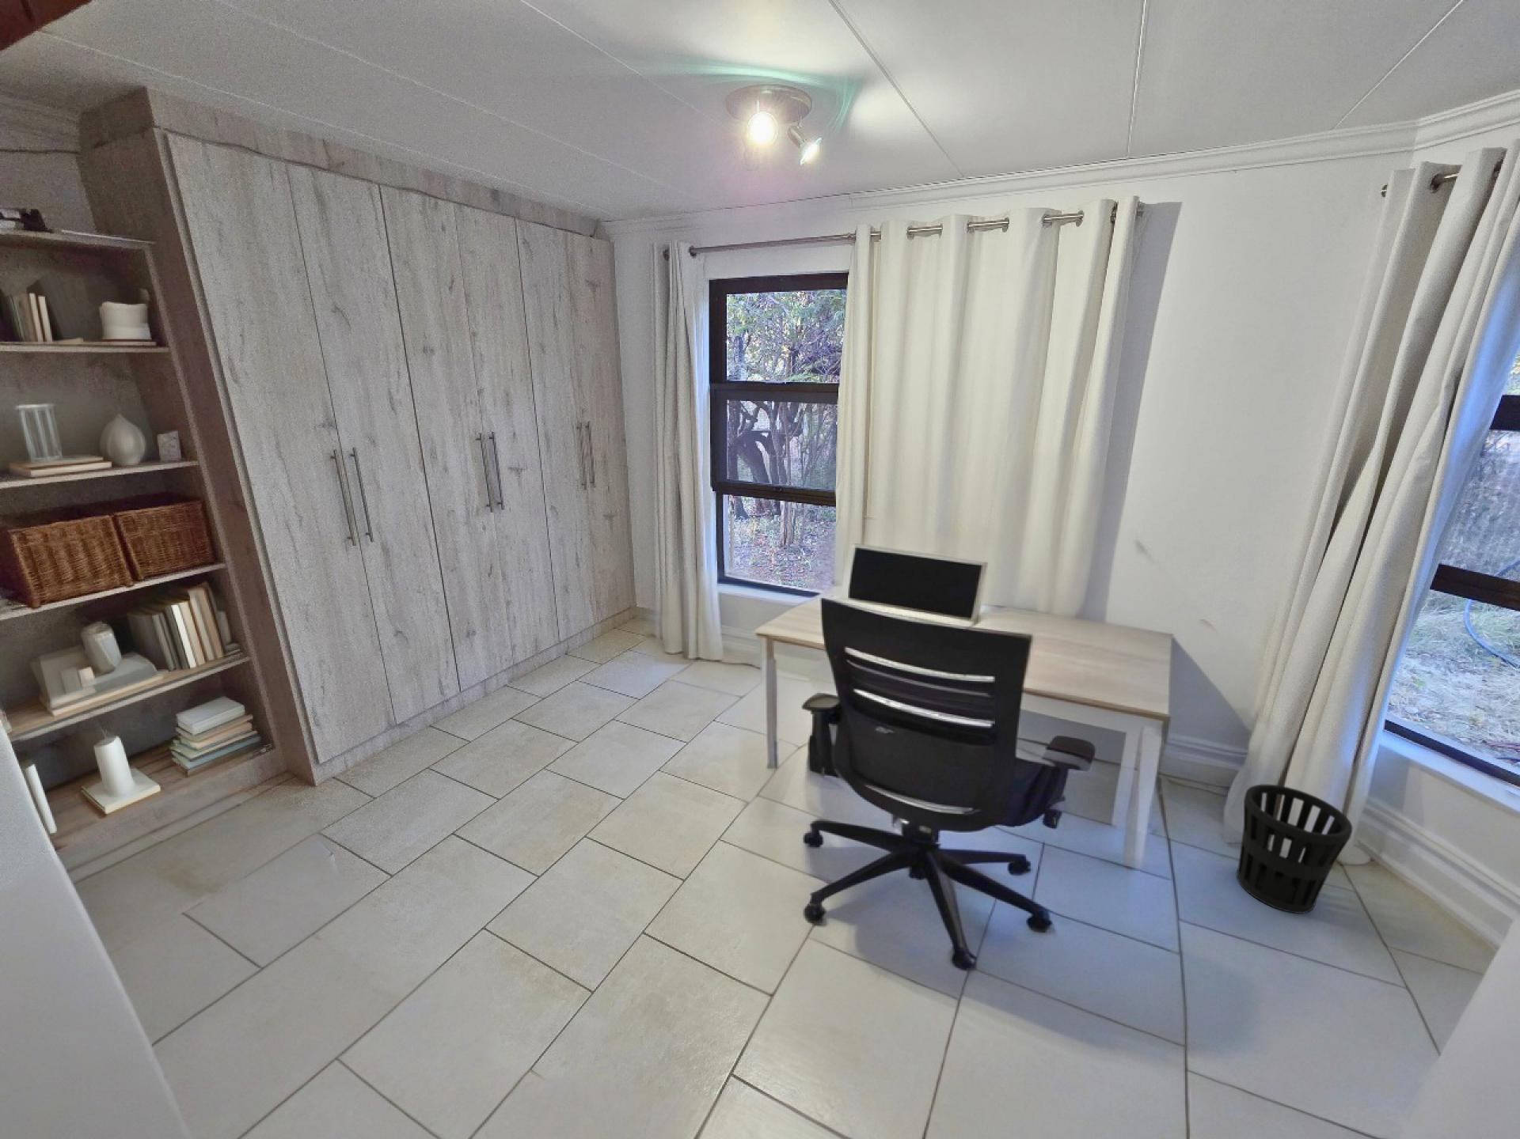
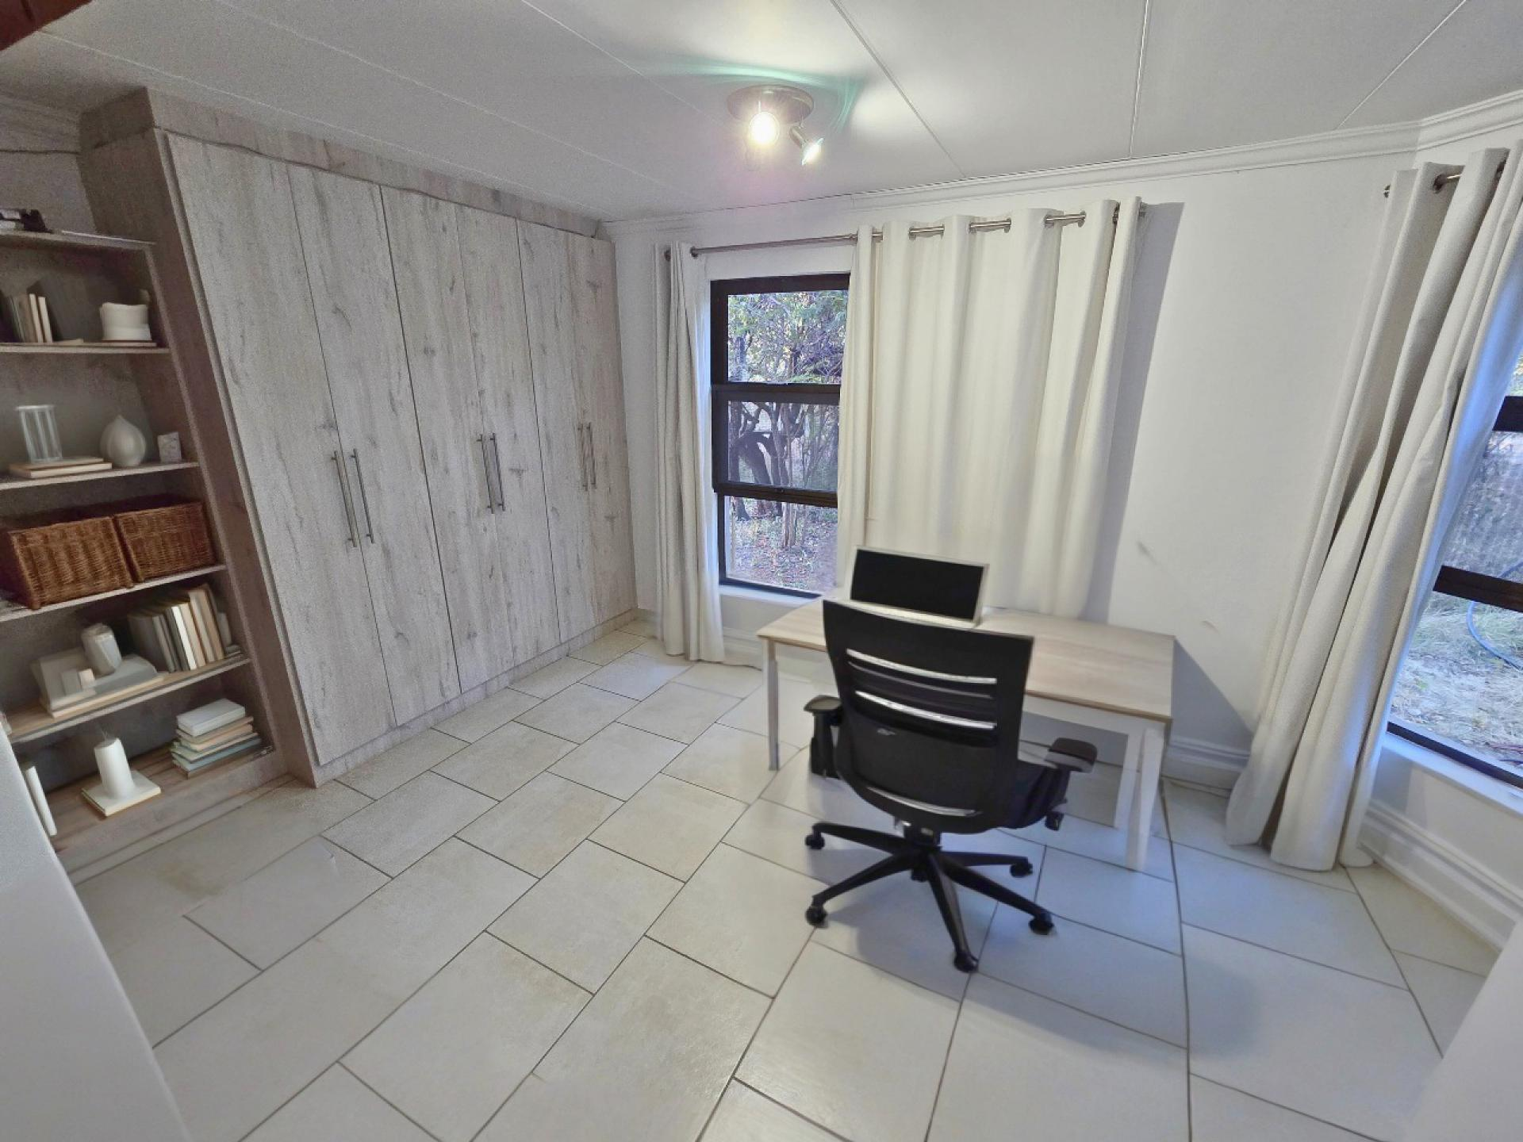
- wastebasket [1236,784,1352,914]
